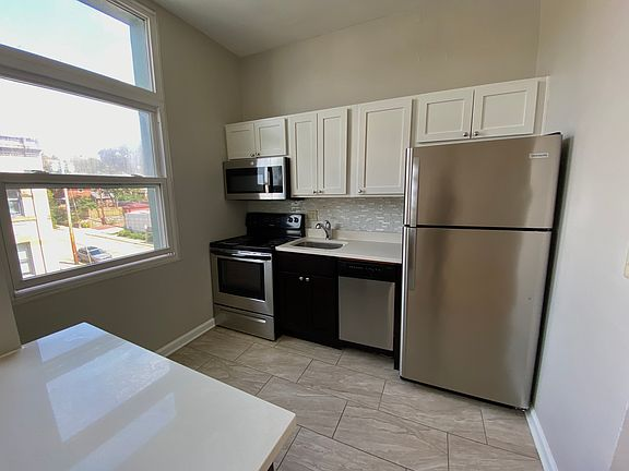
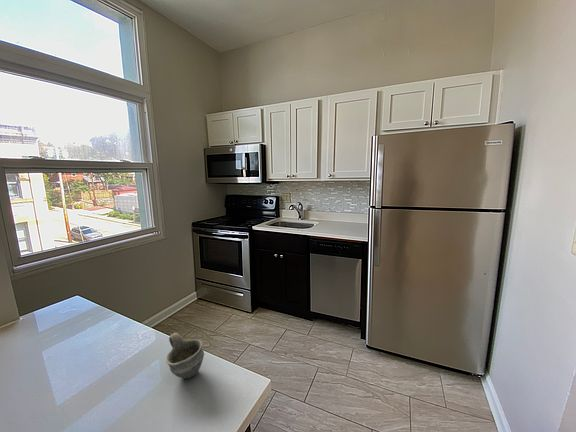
+ cup [165,332,205,380]
